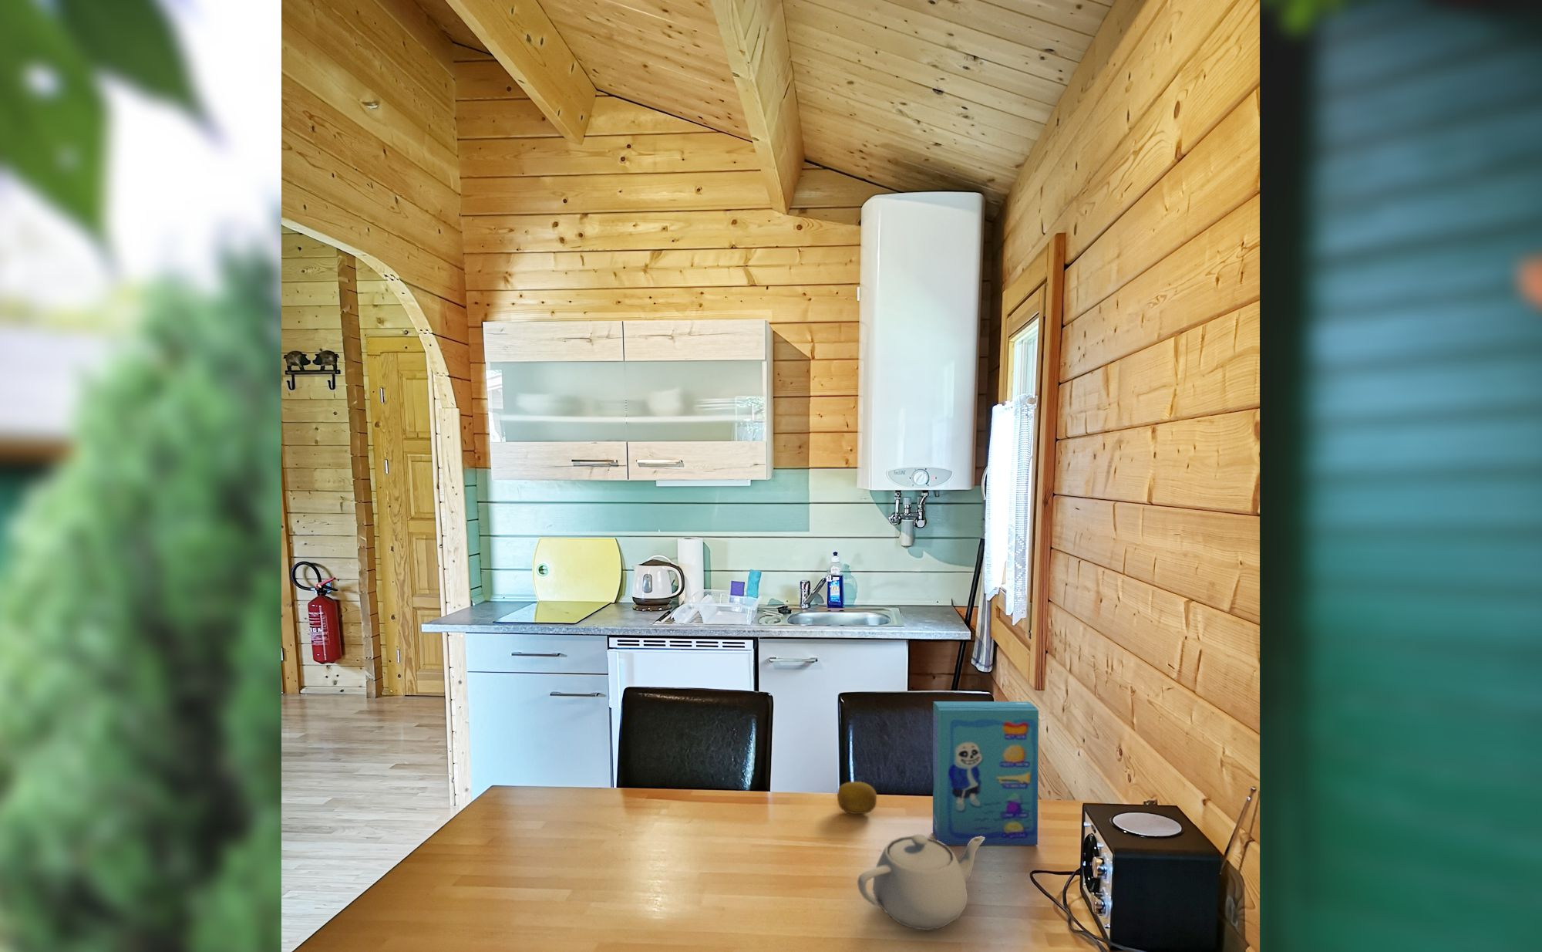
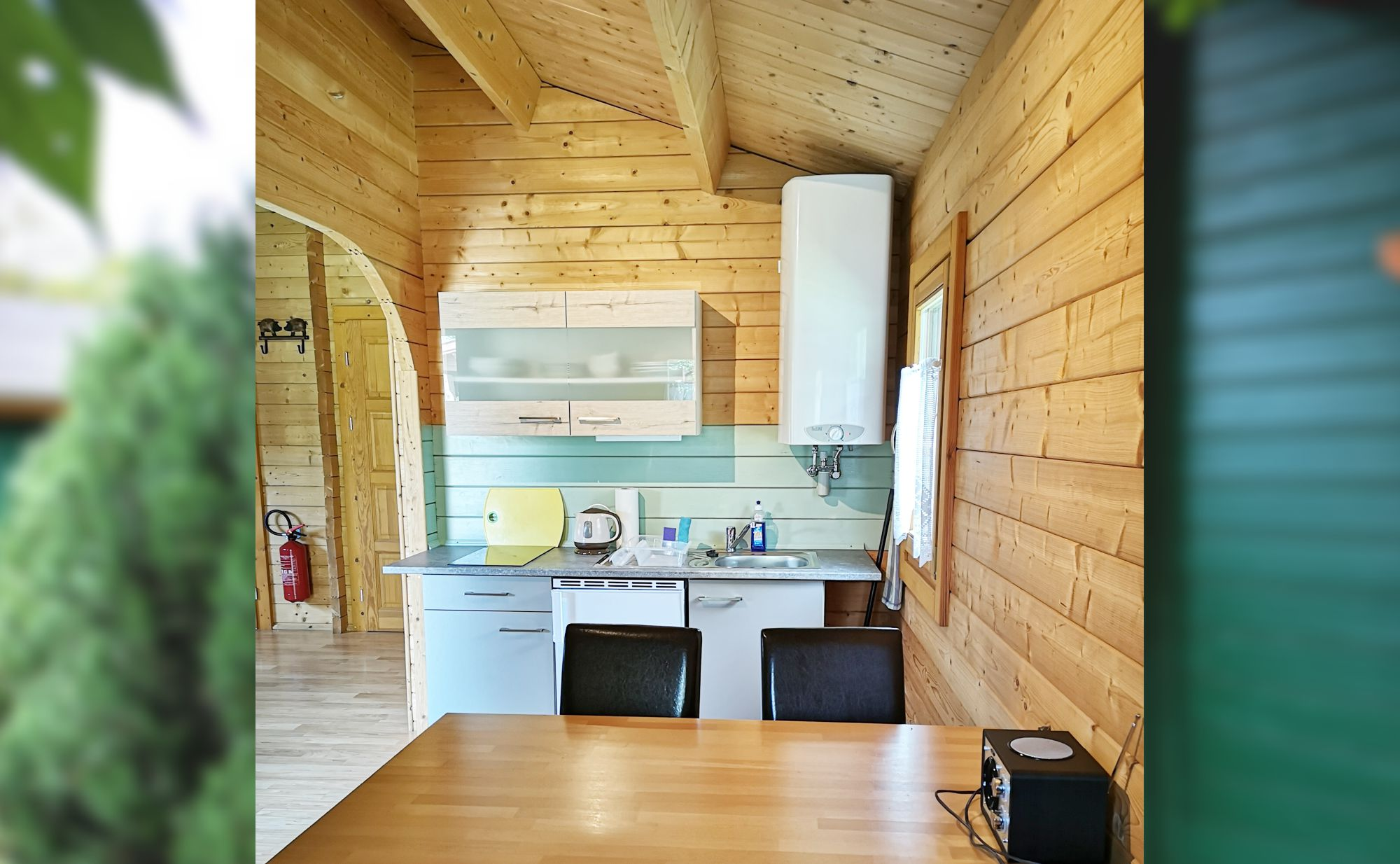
- teapot [857,834,985,931]
- cereal box [932,701,1040,845]
- fruit [836,781,878,814]
